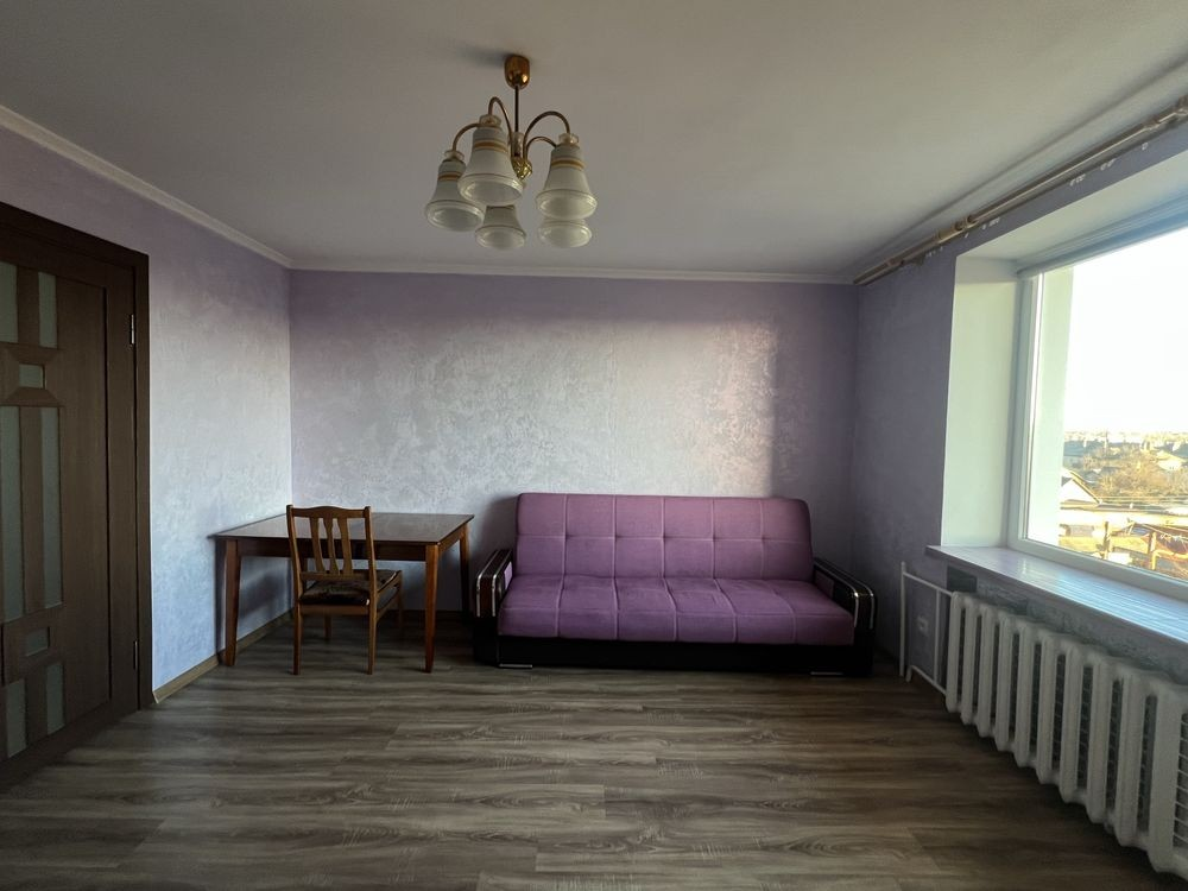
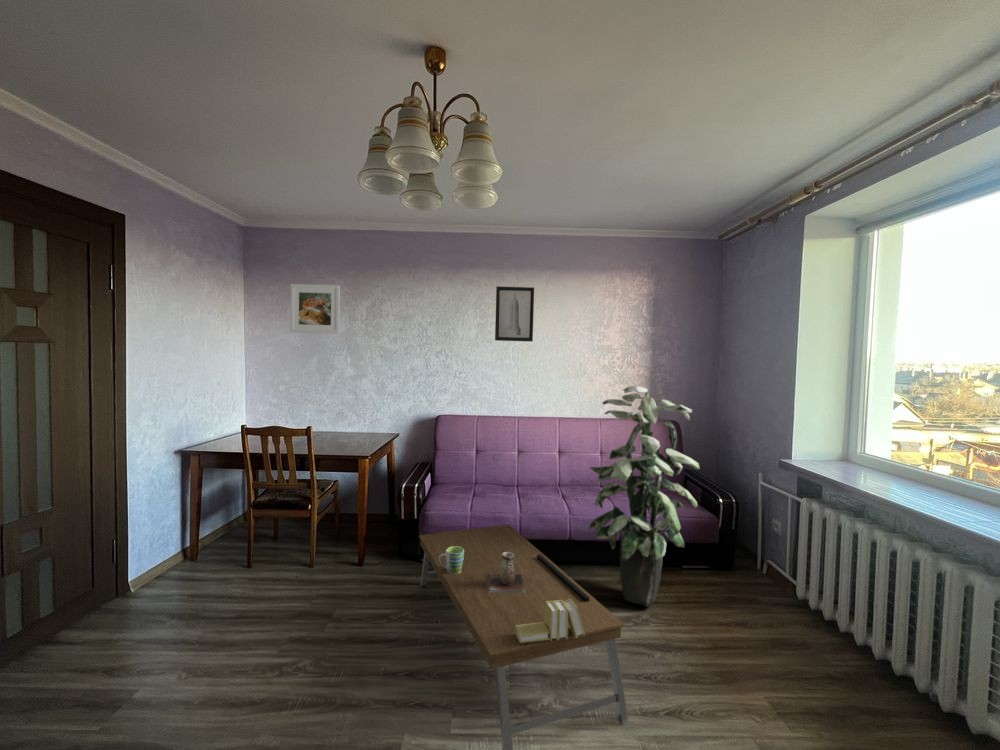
+ books [515,598,585,643]
+ coffee table [418,523,630,750]
+ indoor plant [588,385,700,608]
+ wall art [494,285,535,342]
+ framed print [289,283,341,335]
+ decorative vase [487,552,526,593]
+ mug [439,546,464,574]
